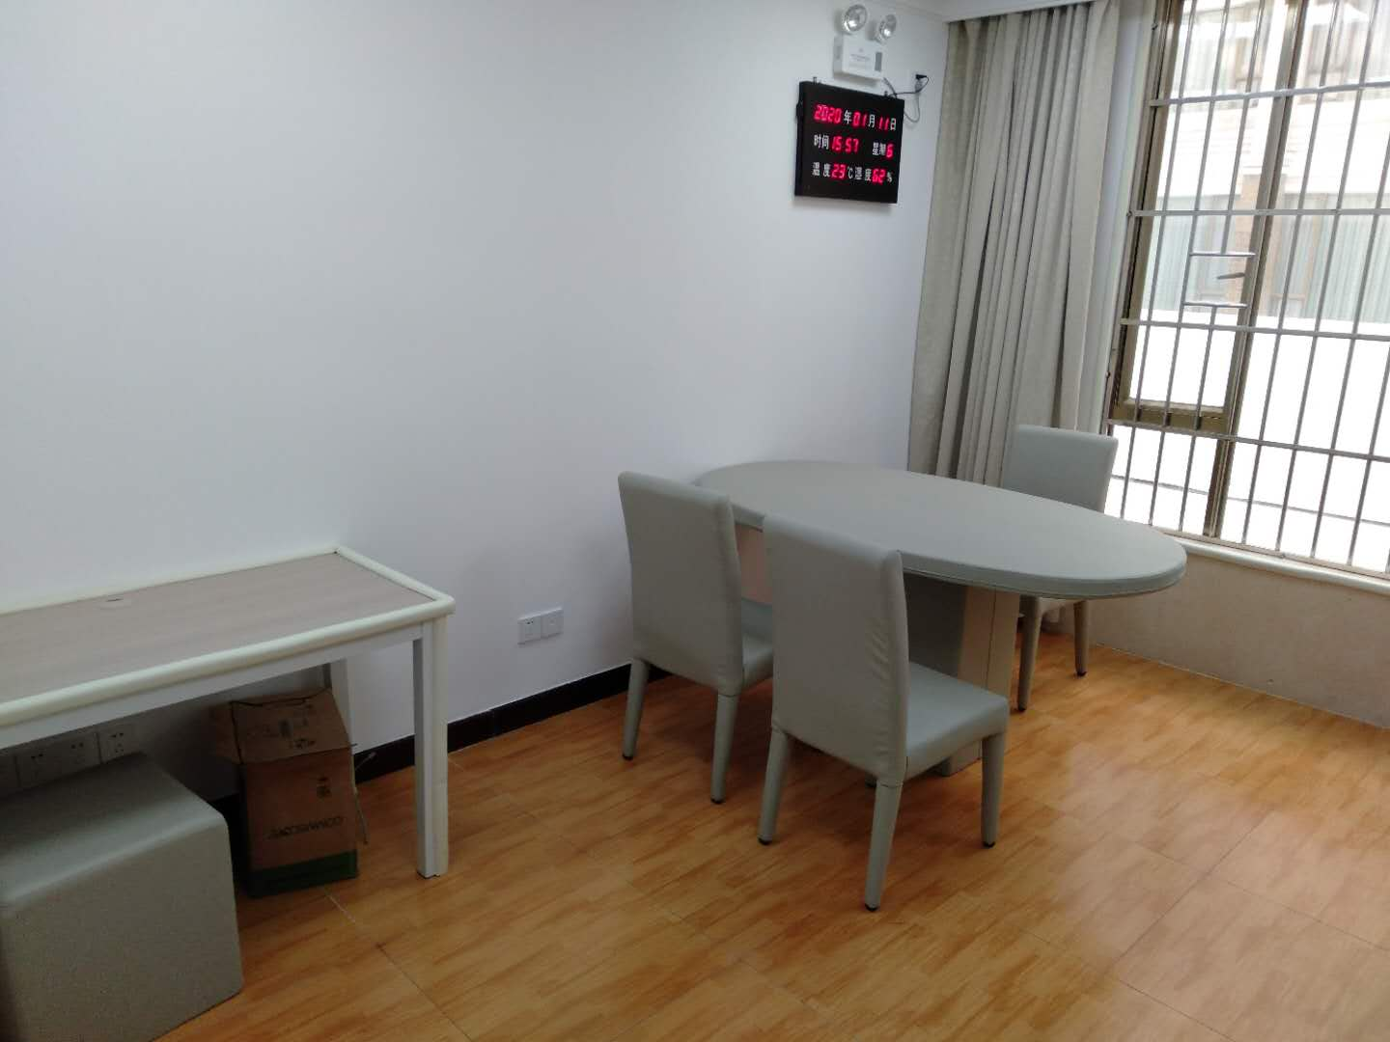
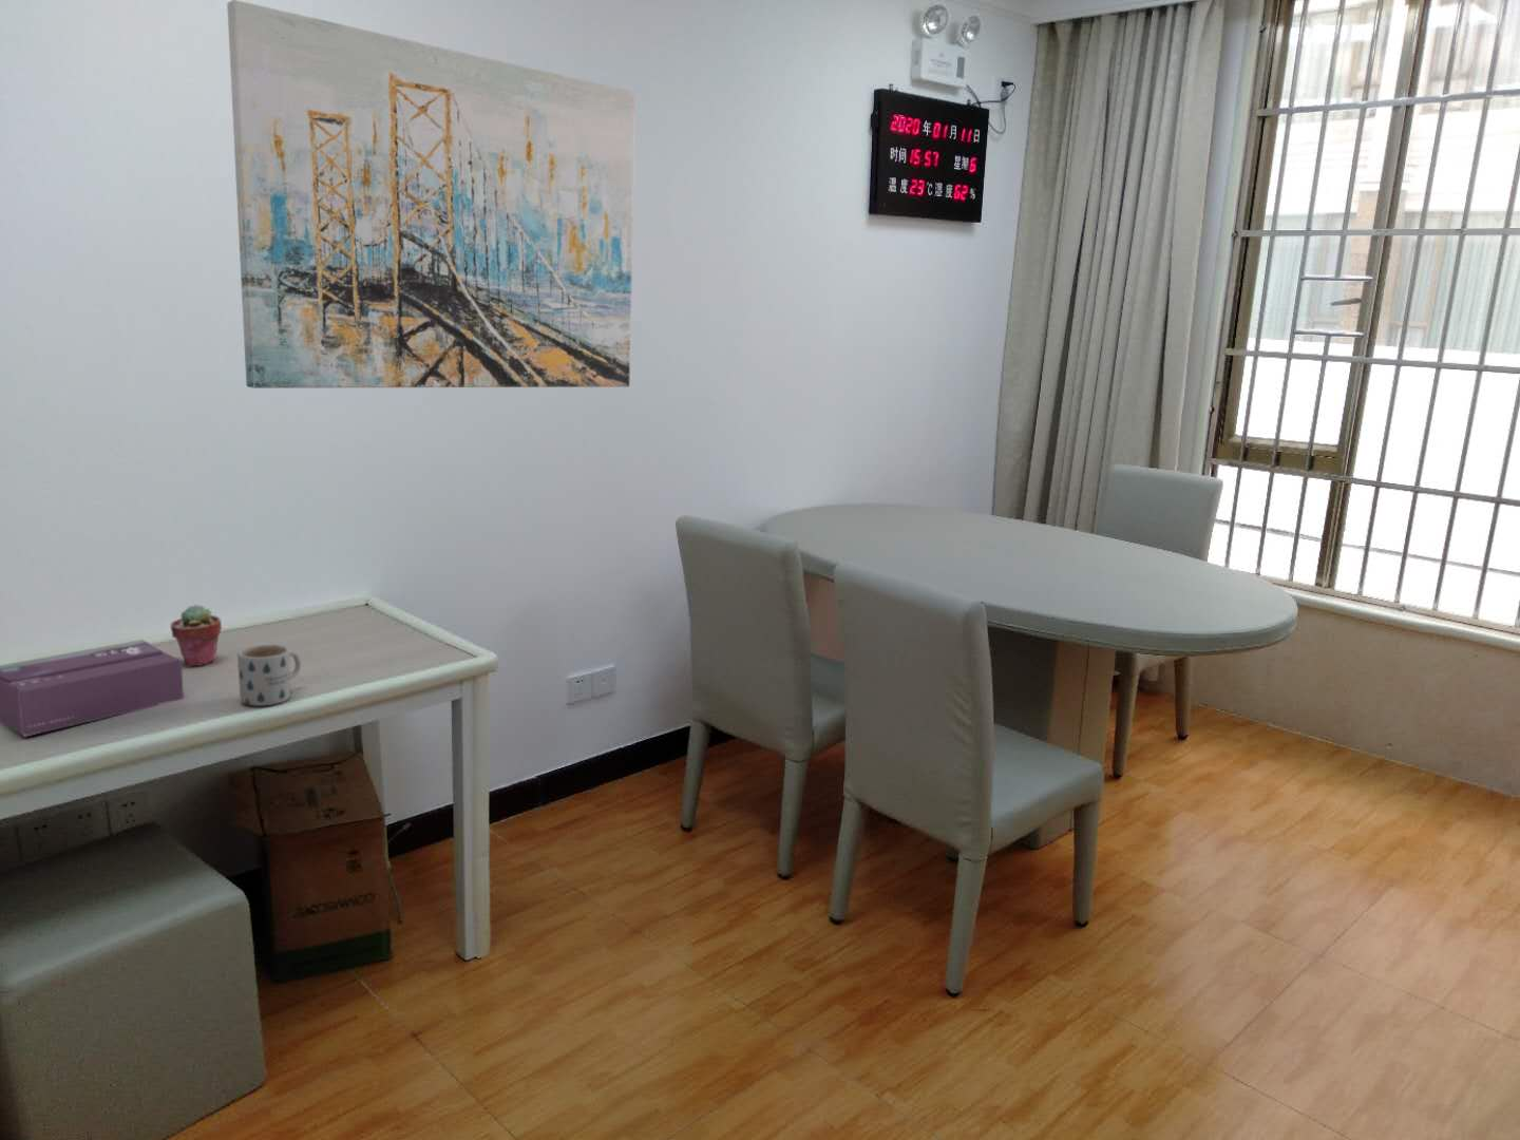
+ potted succulent [170,604,223,667]
+ mug [237,644,302,708]
+ wall art [226,0,637,389]
+ tissue box [0,638,184,738]
